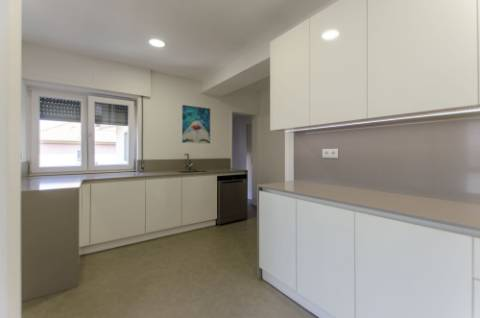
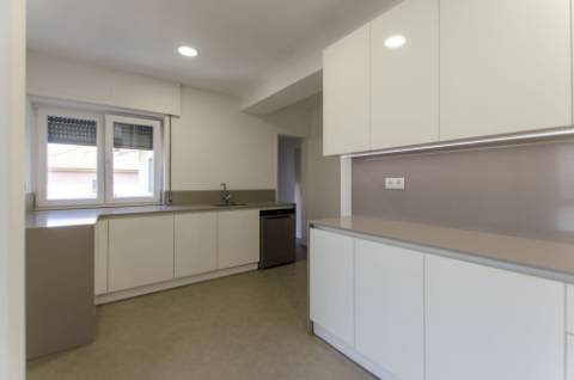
- wall art [181,104,211,145]
